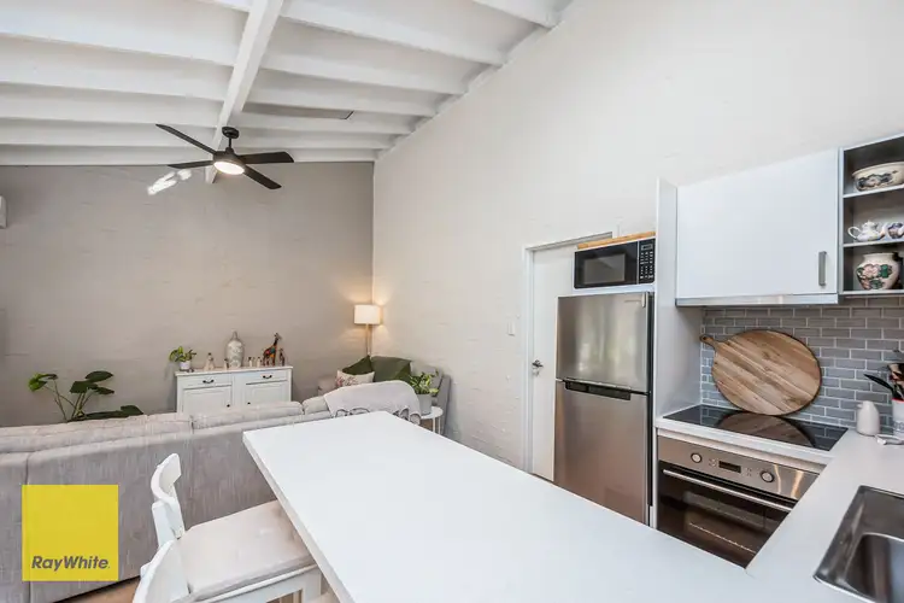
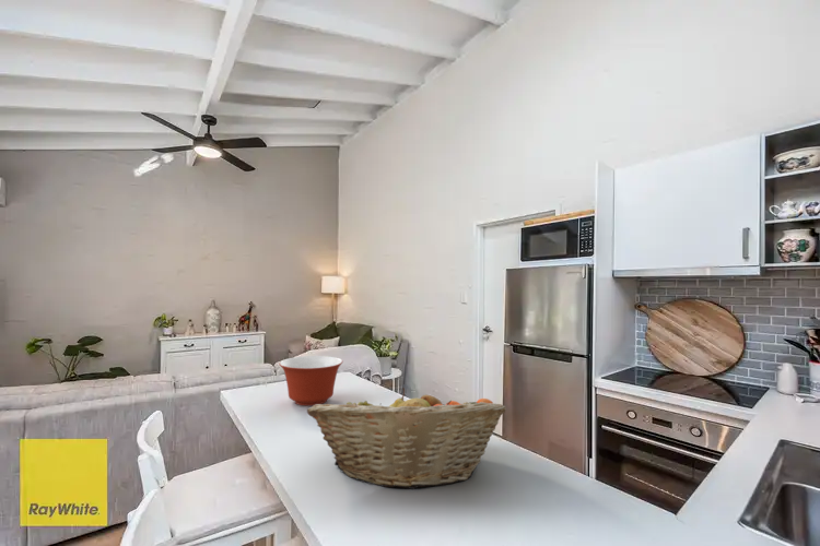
+ fruit basket [306,387,507,490]
+ mixing bowl [279,355,344,407]
